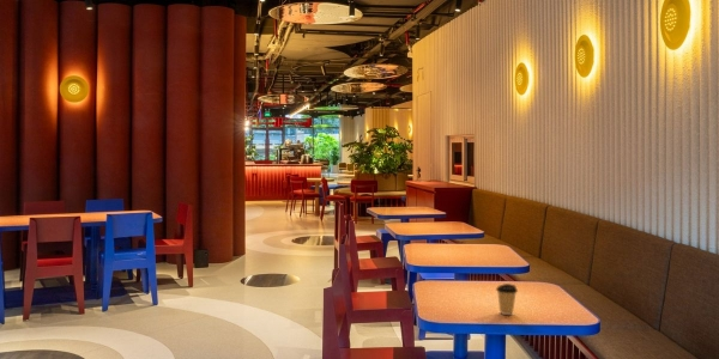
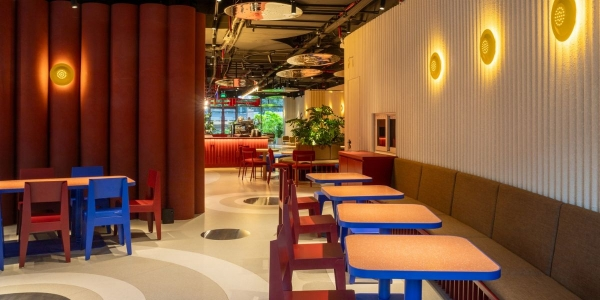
- coffee cup [495,282,519,316]
